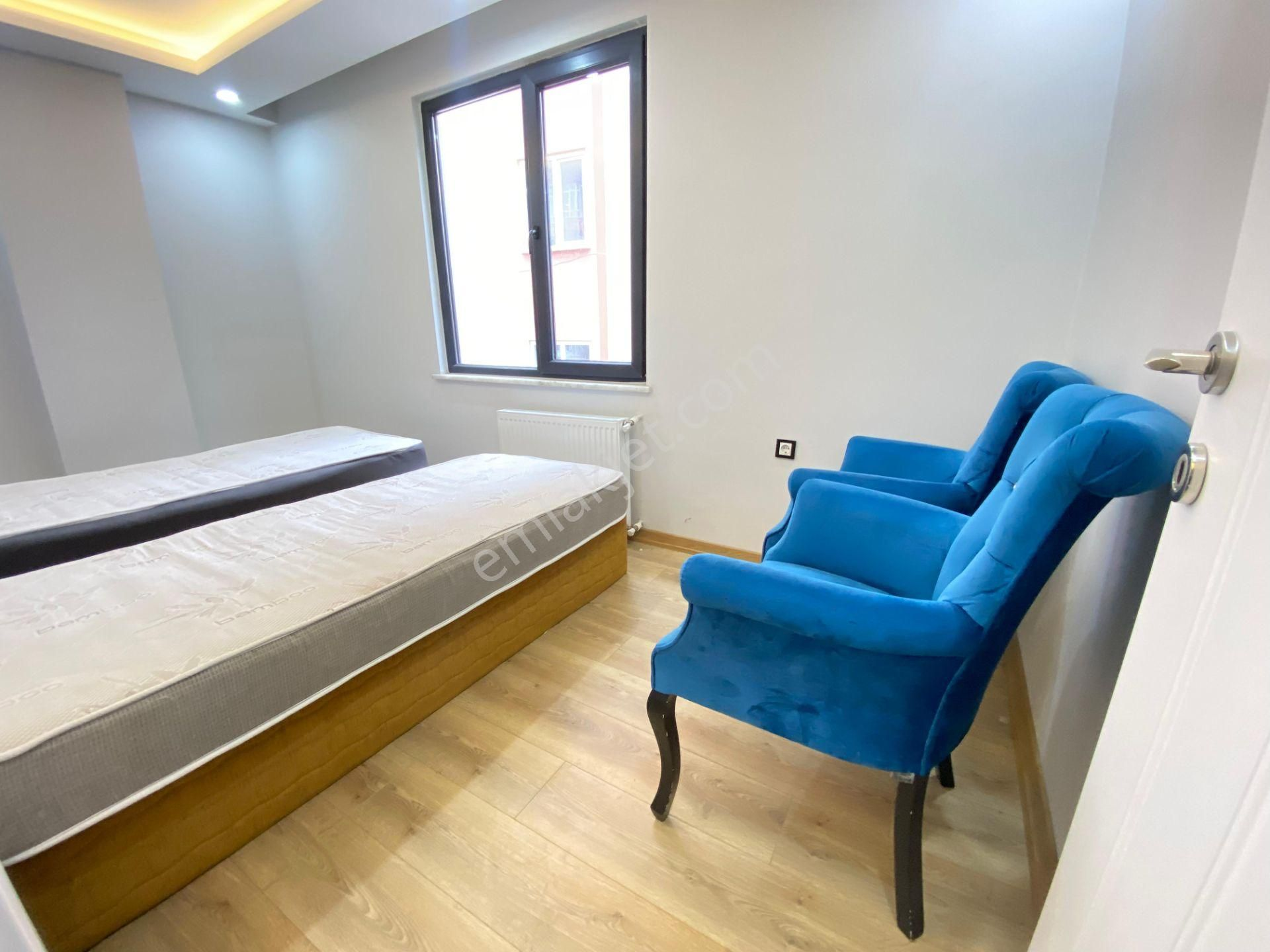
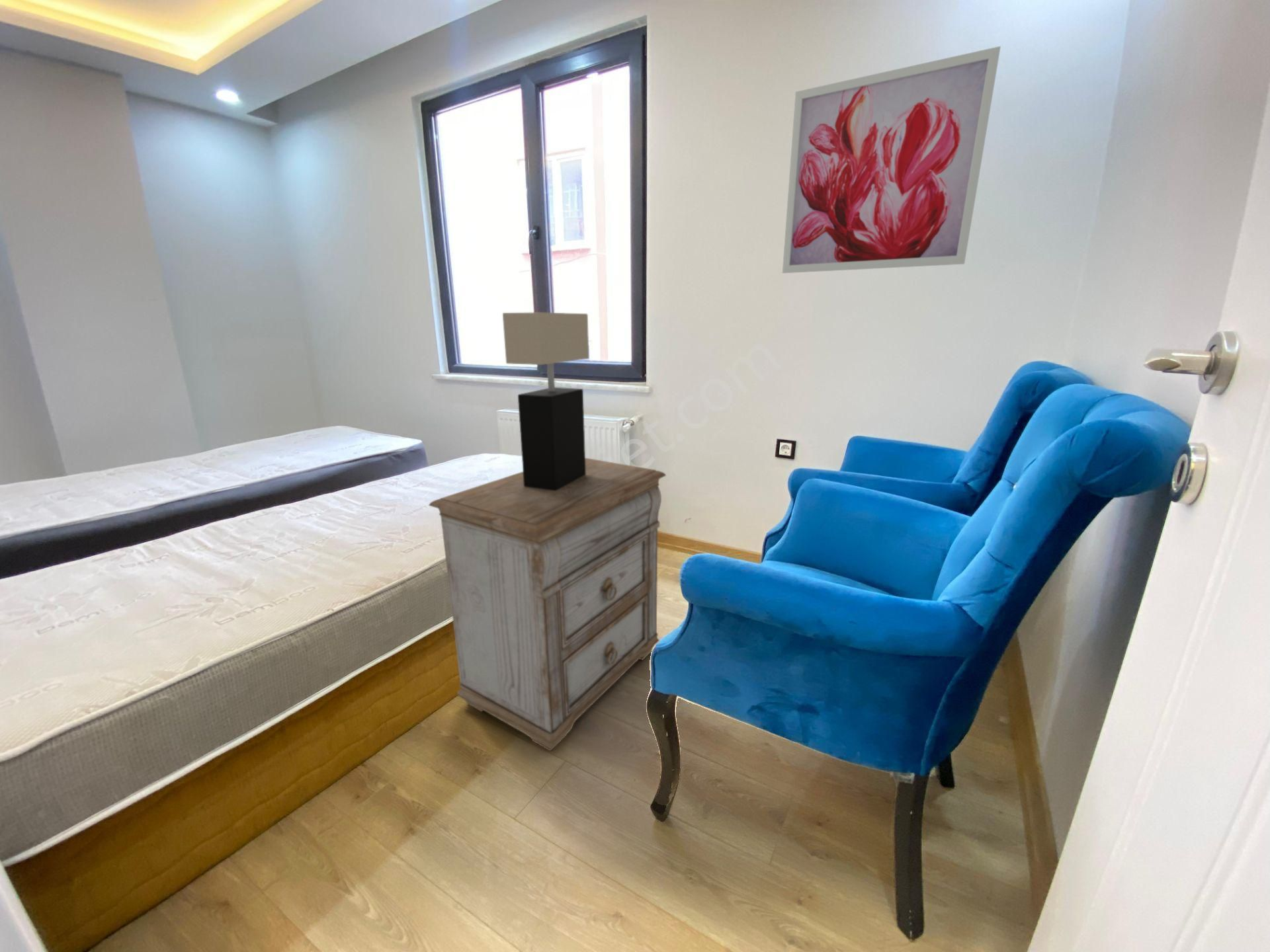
+ nightstand [429,457,667,752]
+ table lamp [502,311,589,491]
+ wall art [782,46,1001,274]
